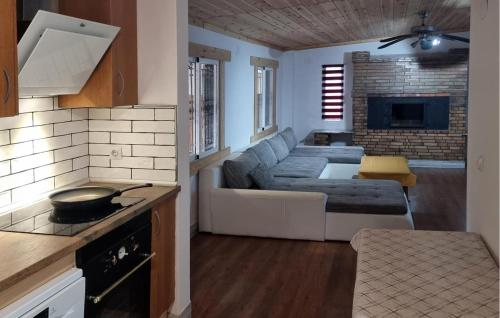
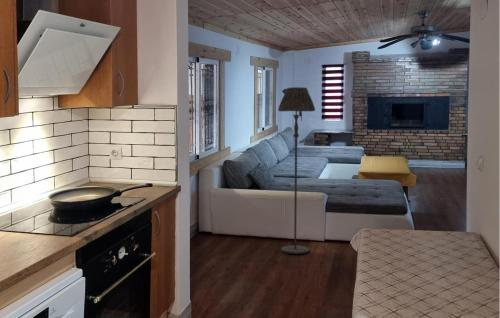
+ floor lamp [277,86,316,255]
